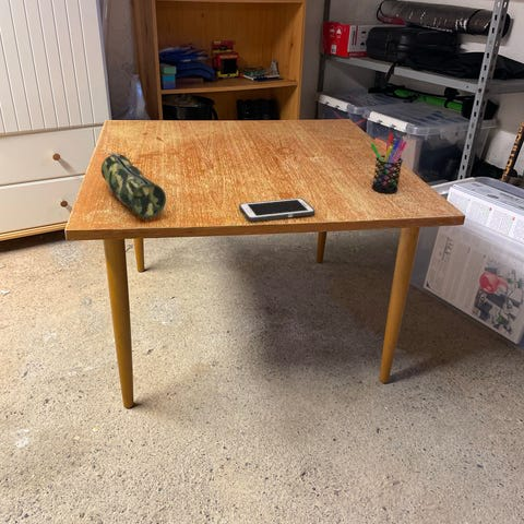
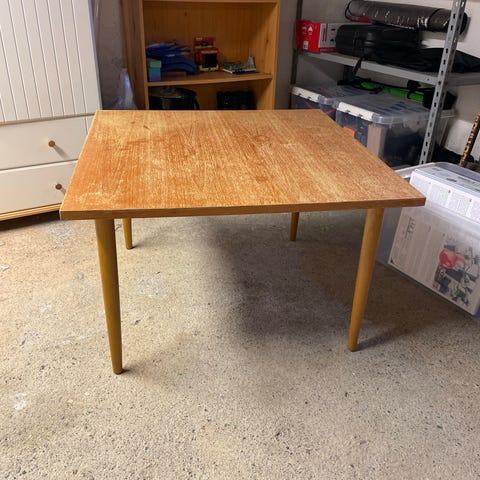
- cell phone [238,196,317,223]
- pencil case [100,153,167,219]
- pen holder [370,132,407,194]
